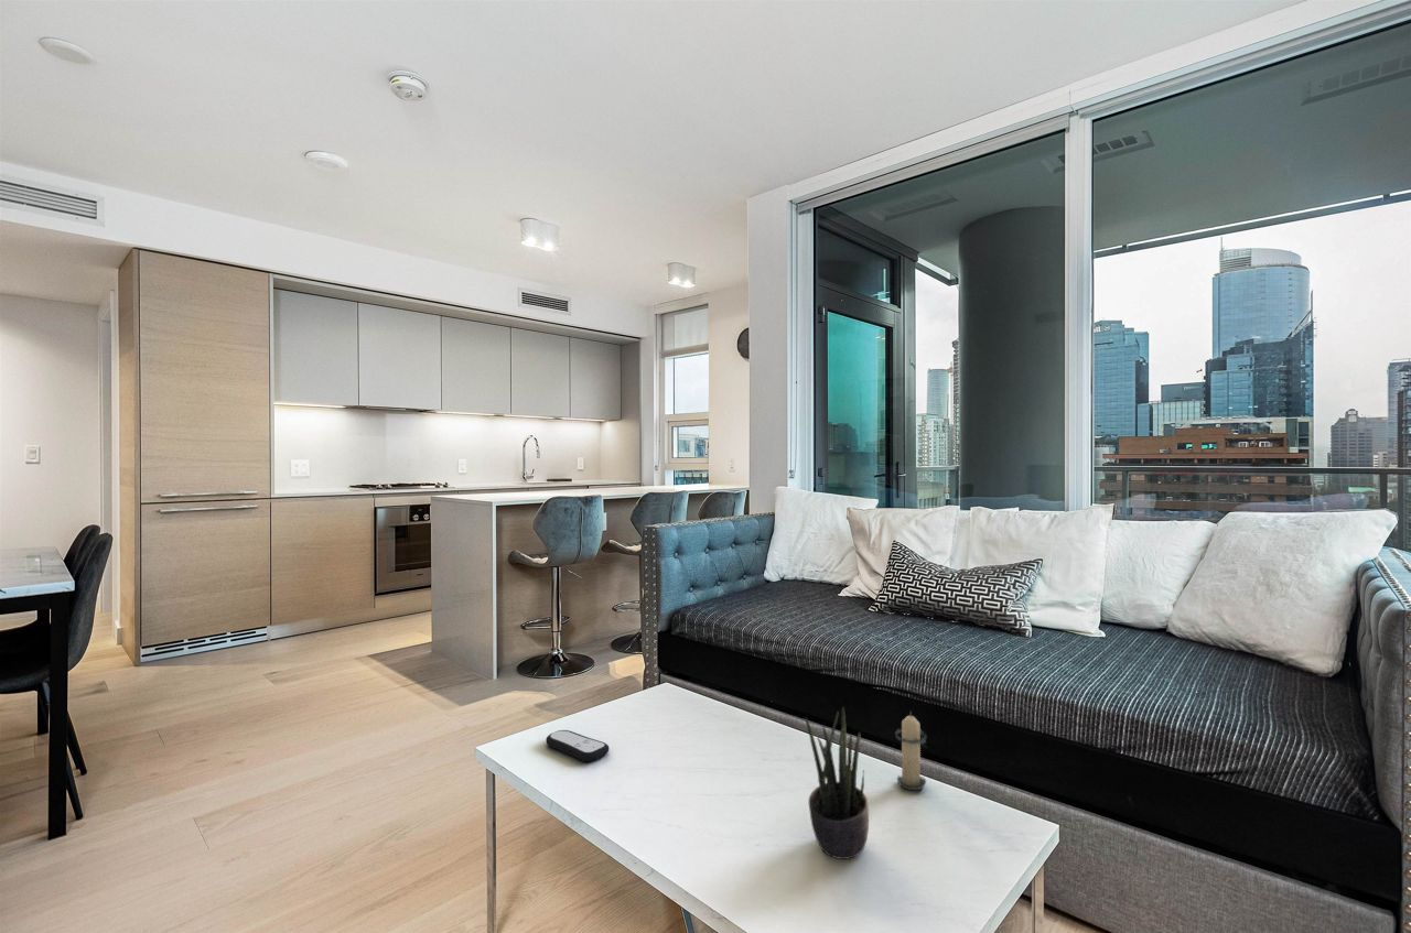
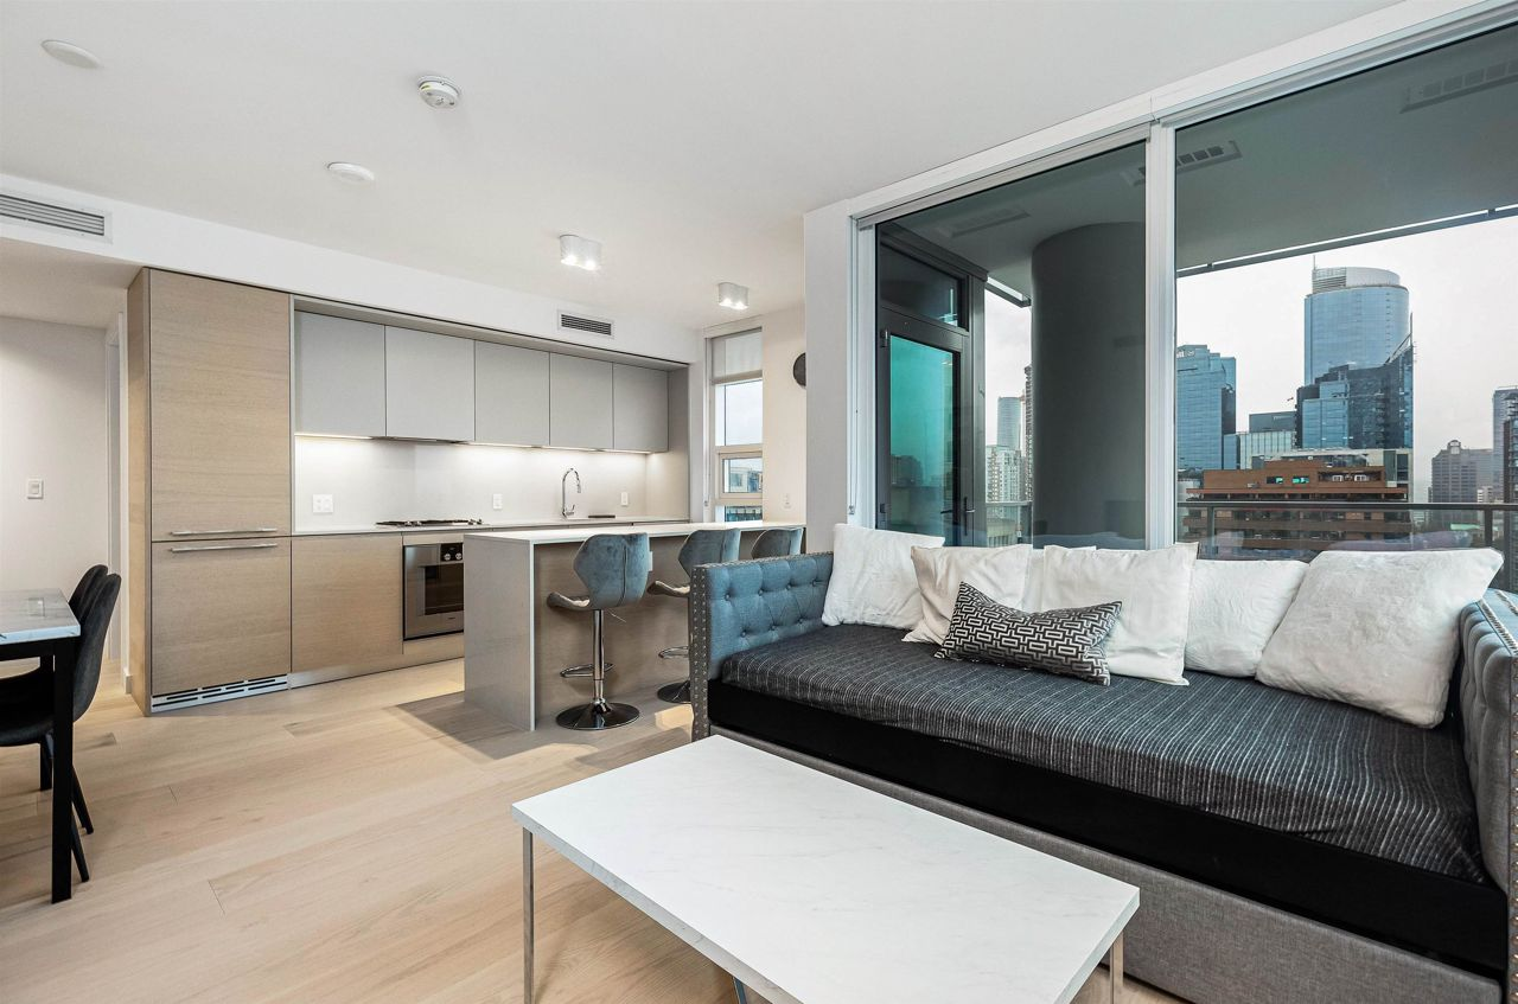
- candle [894,710,928,791]
- remote control [545,729,610,762]
- potted plant [804,706,870,860]
